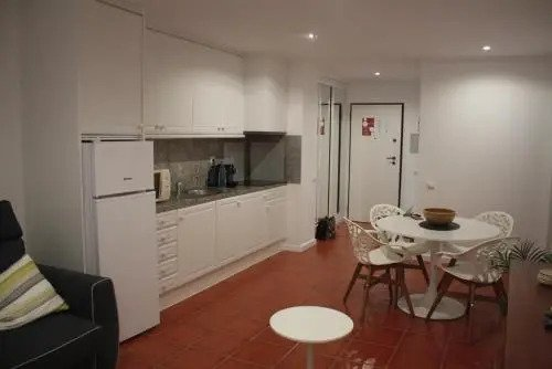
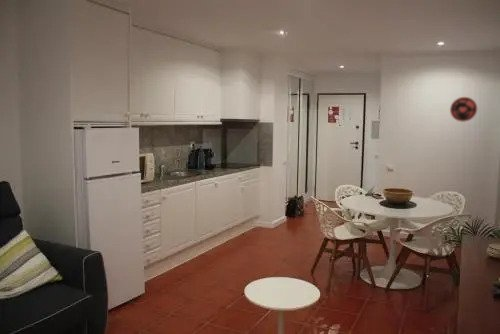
+ plate [449,96,478,123]
